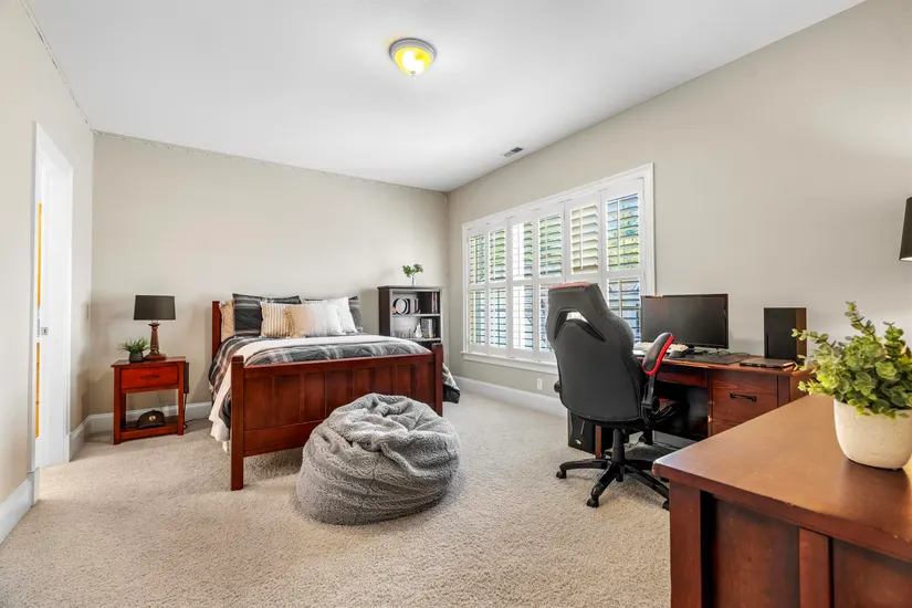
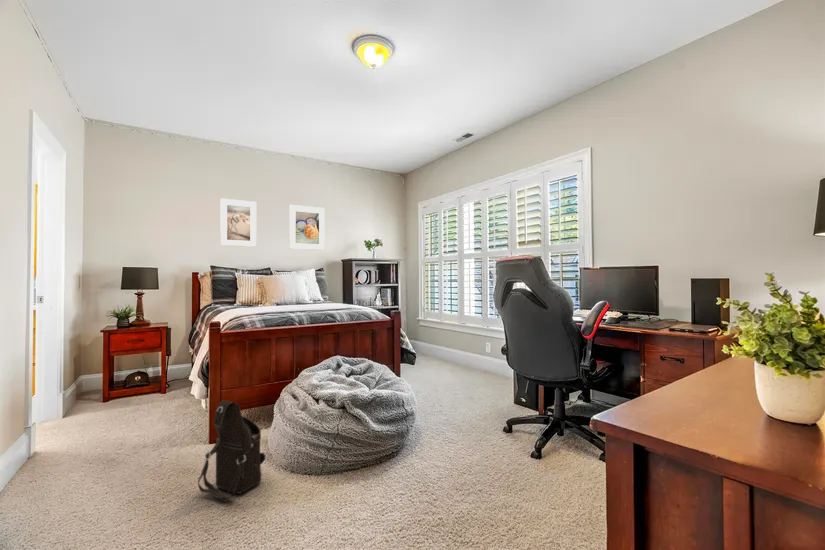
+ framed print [288,204,326,251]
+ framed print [219,198,257,248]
+ shoulder bag [197,399,267,503]
